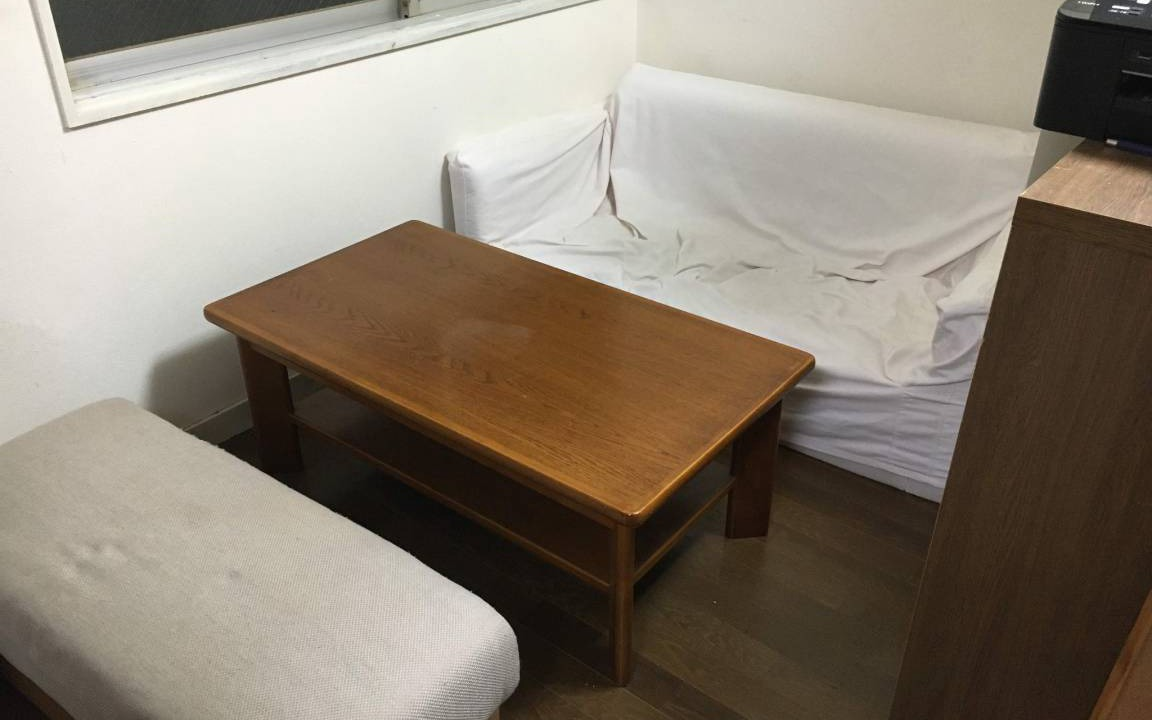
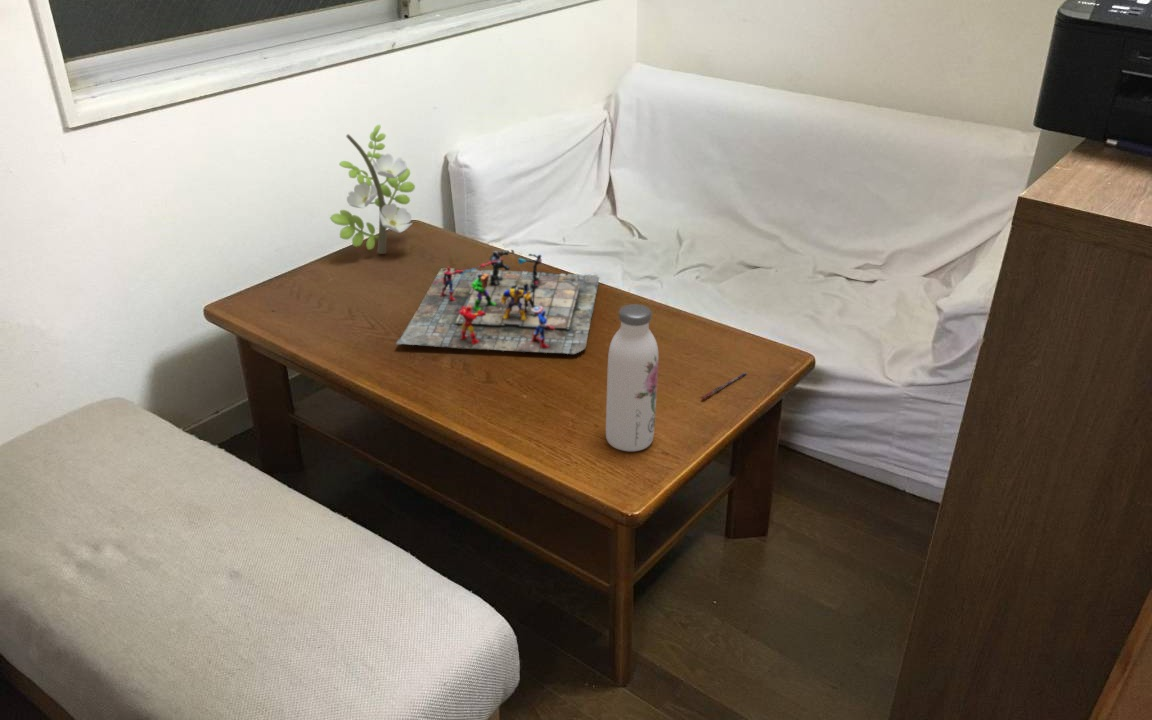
+ flower [329,124,416,255]
+ pen [700,371,748,400]
+ water bottle [605,303,659,452]
+ board game [395,249,601,355]
